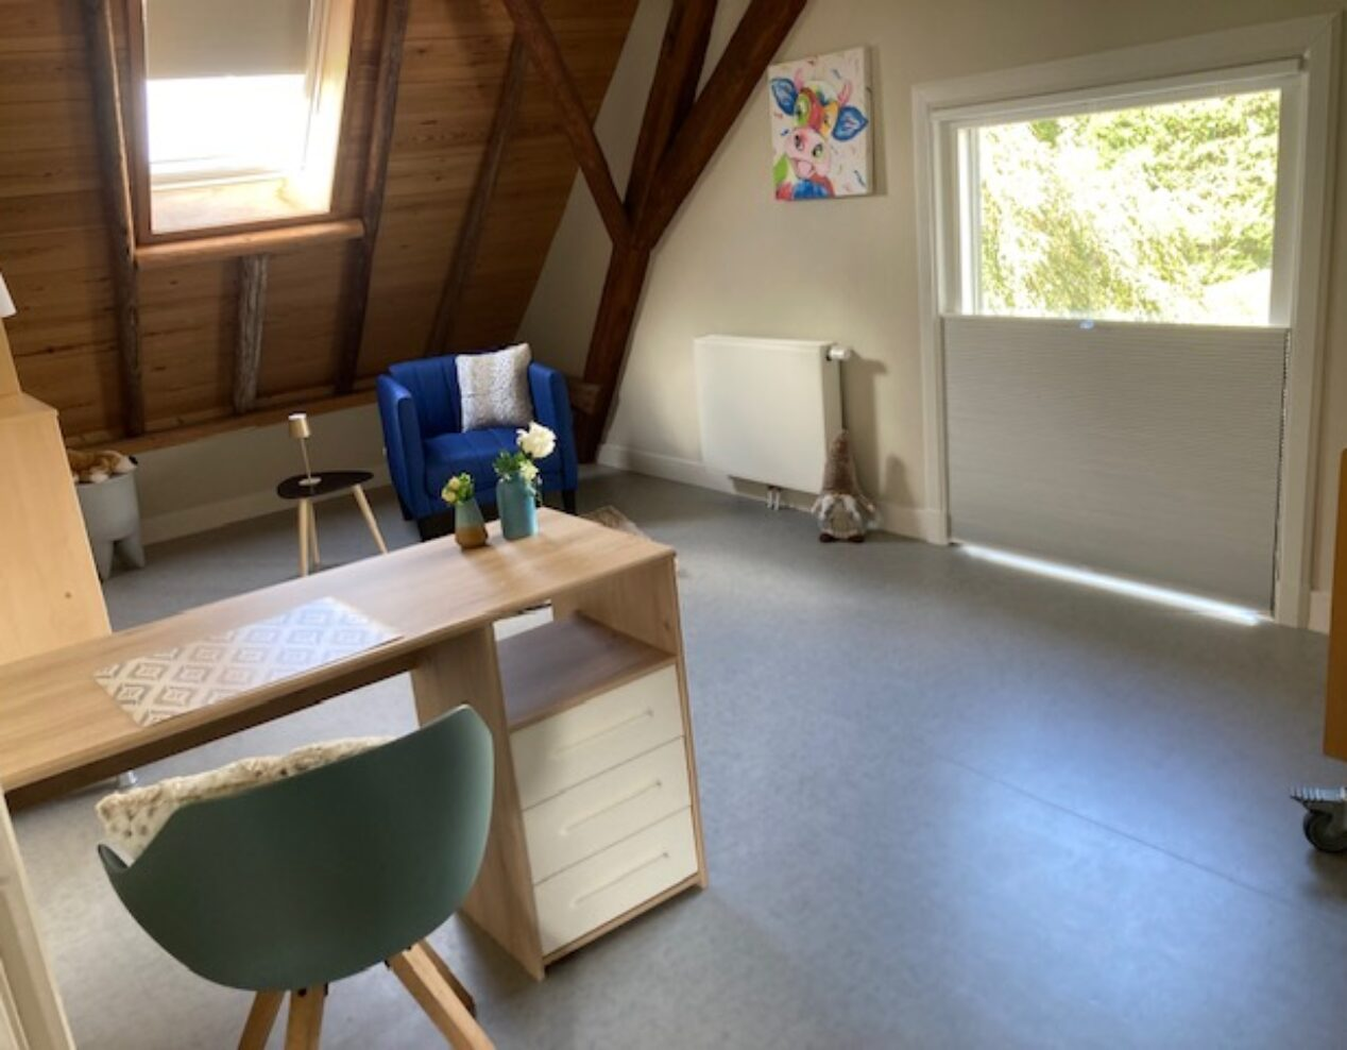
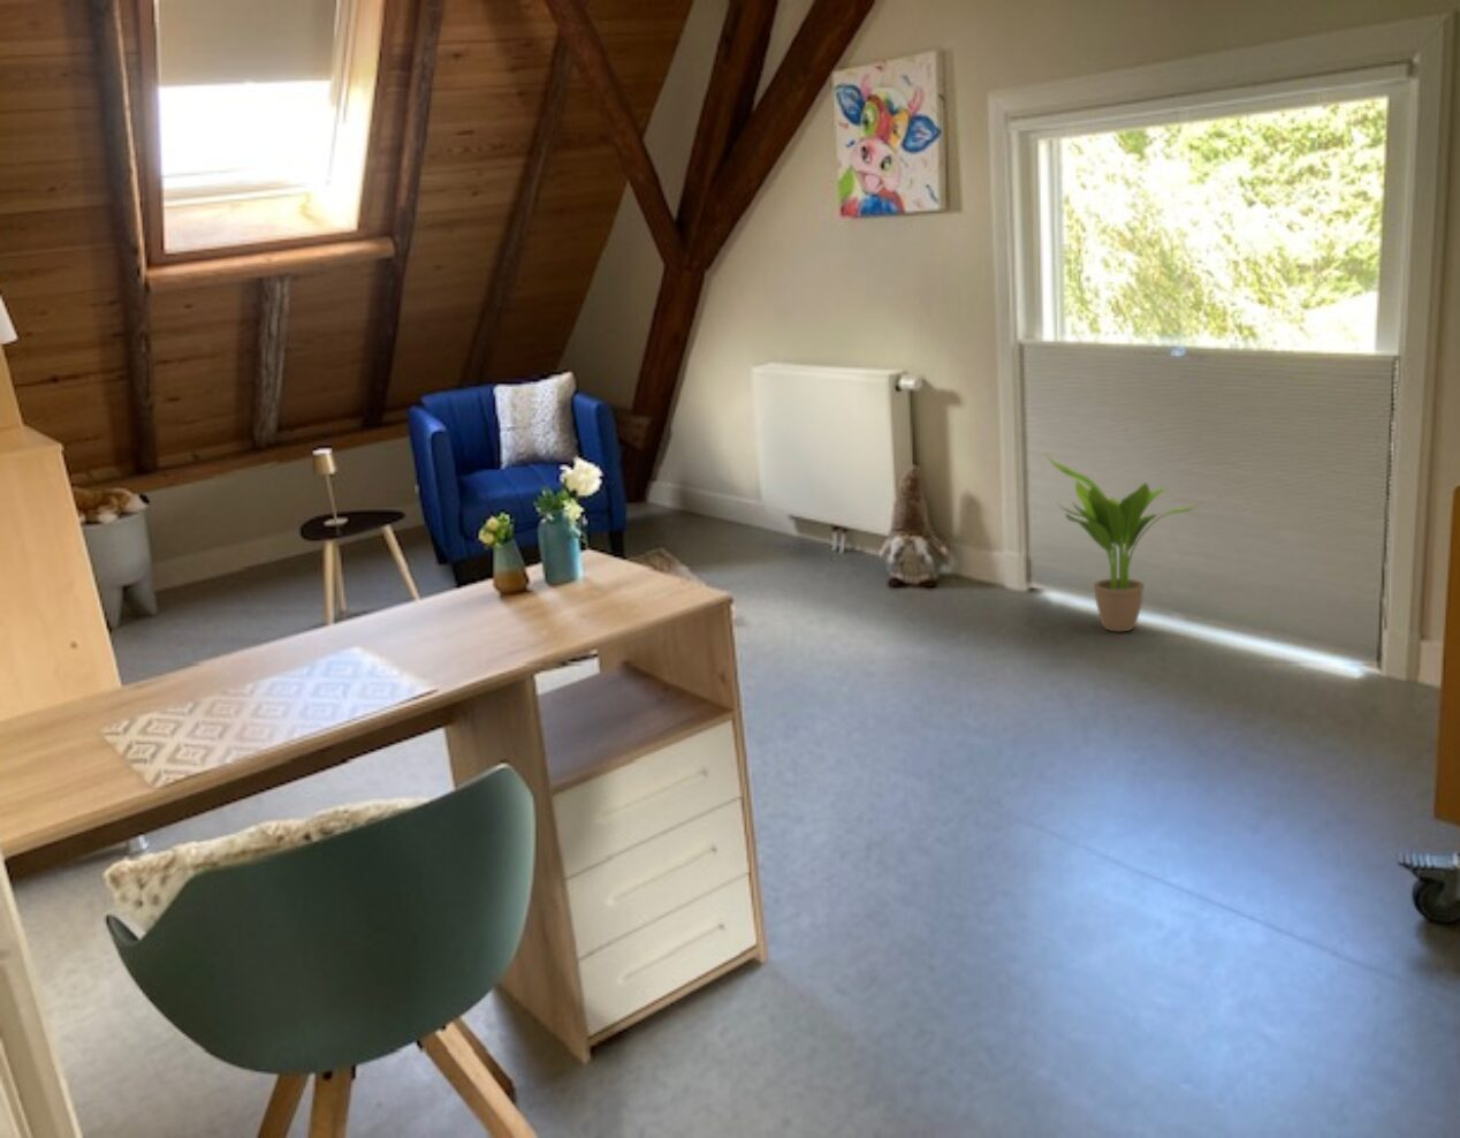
+ potted plant [1044,453,1203,632]
